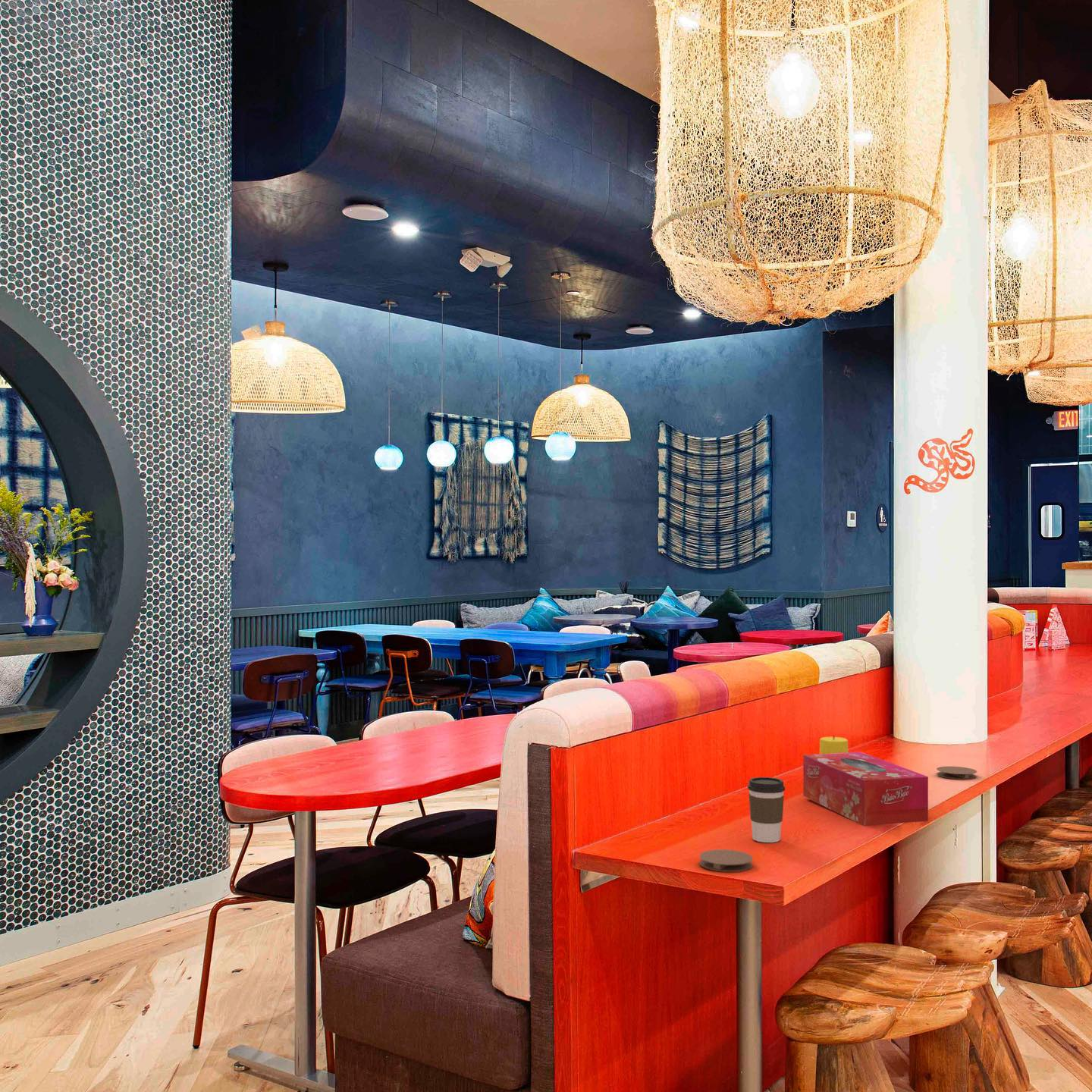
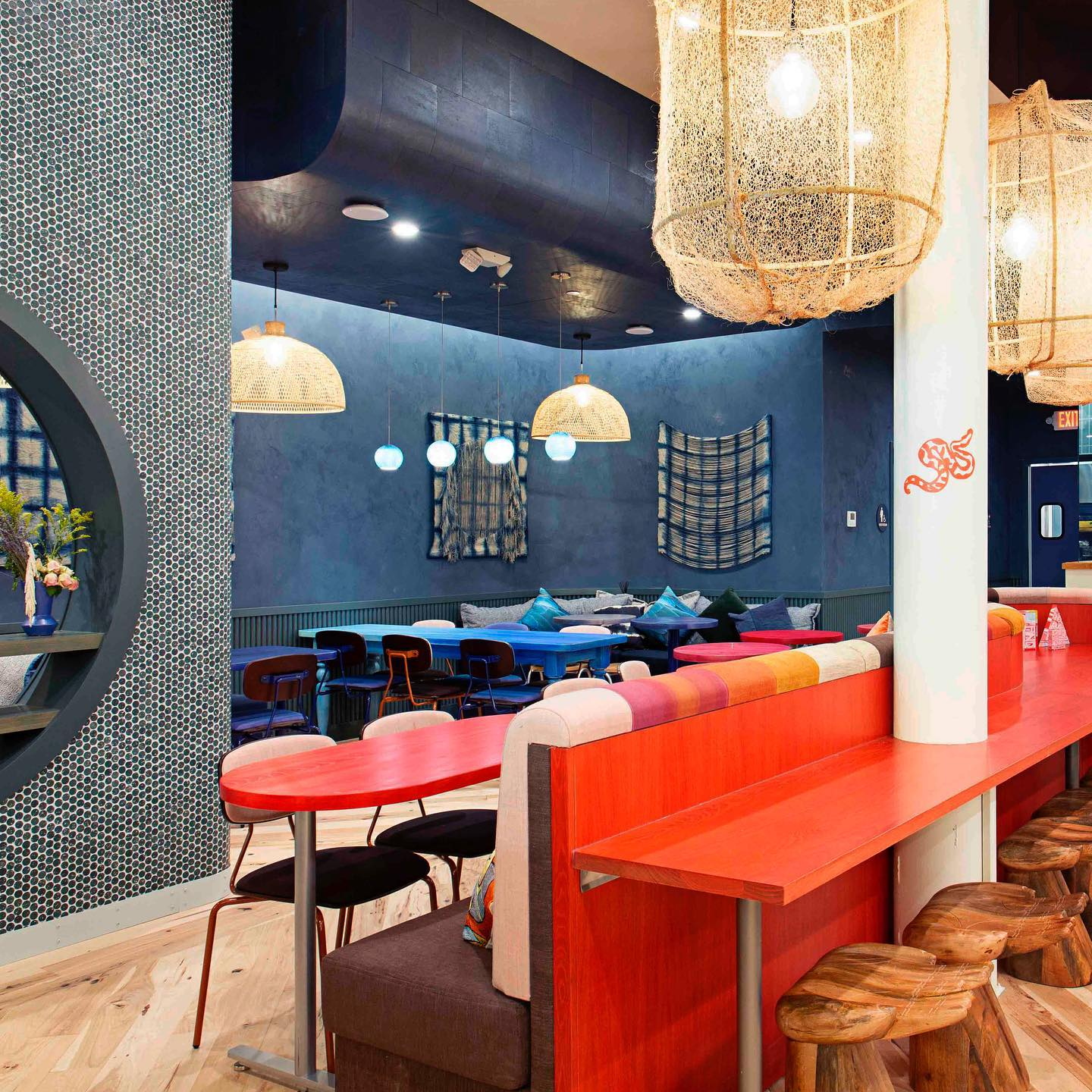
- candle [819,734,849,754]
- coffee cup [747,777,786,843]
- coaster [698,849,754,873]
- tissue box [802,752,929,827]
- coaster [936,766,977,780]
